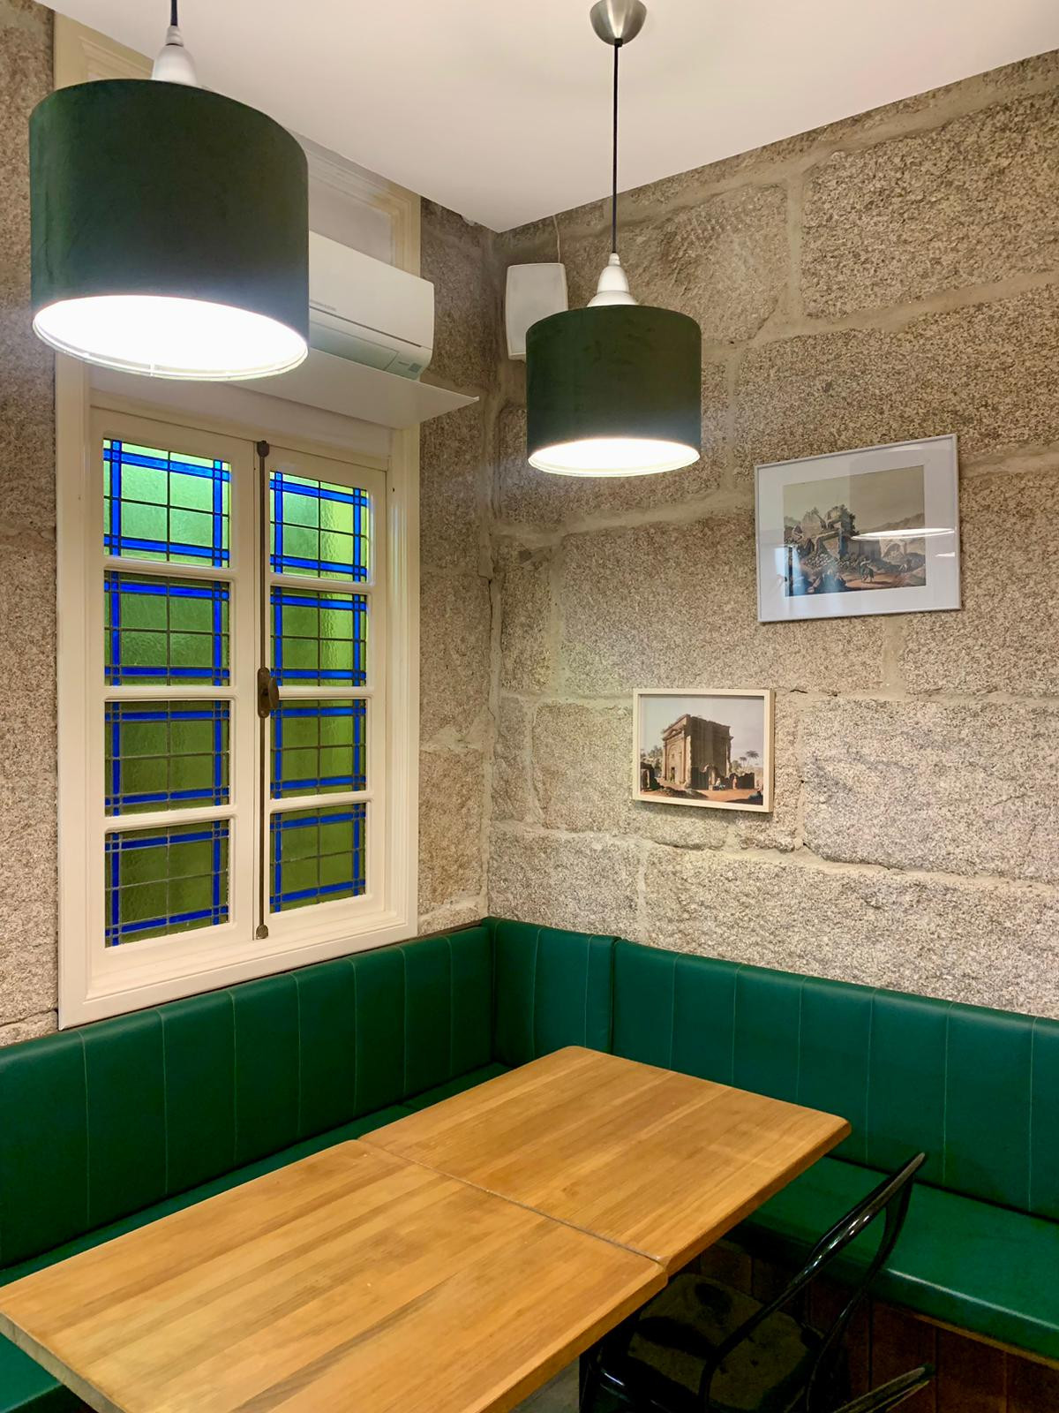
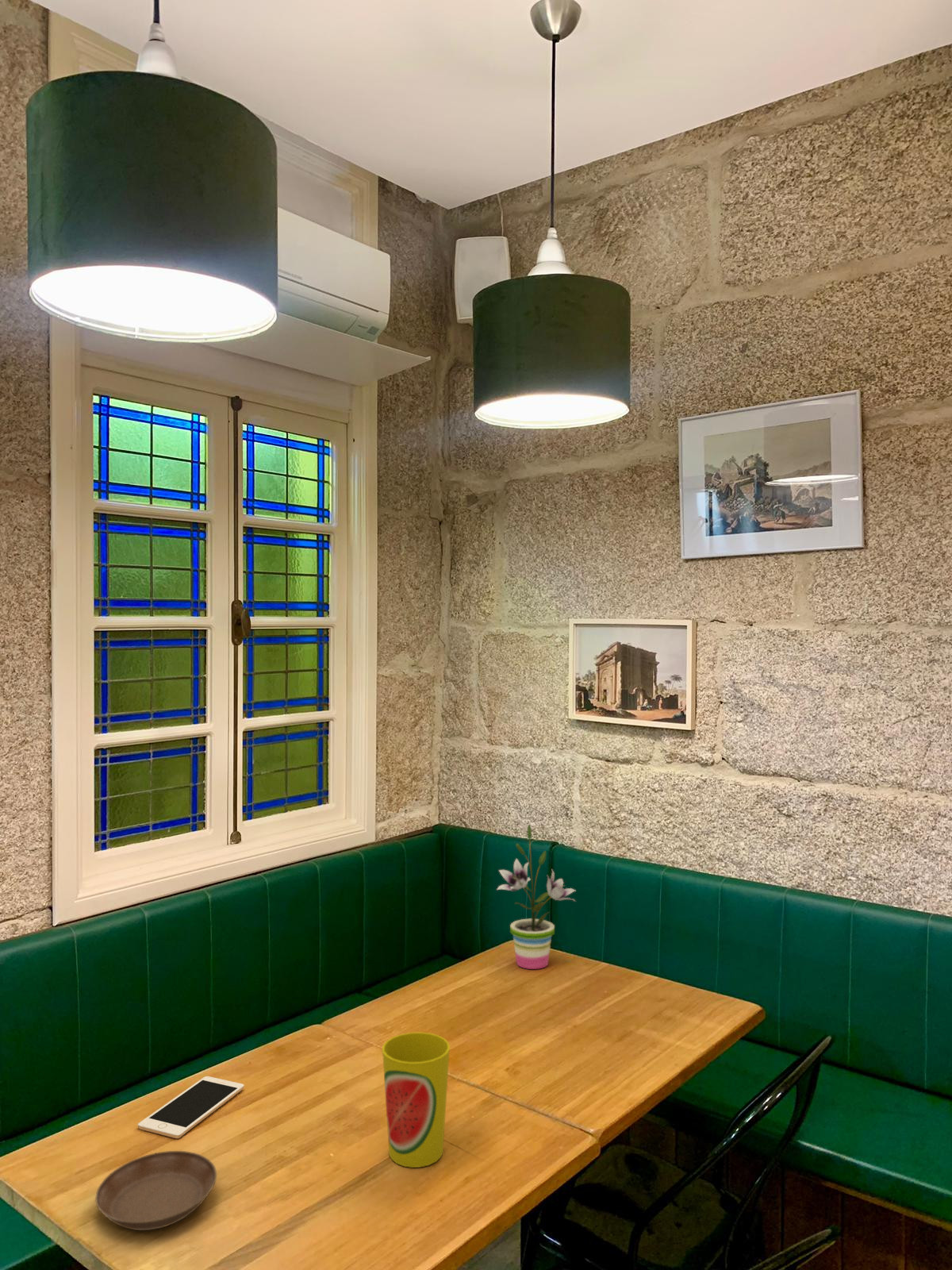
+ saucer [94,1150,217,1231]
+ potted plant [496,824,577,970]
+ cell phone [137,1076,245,1139]
+ cup [382,1032,451,1168]
